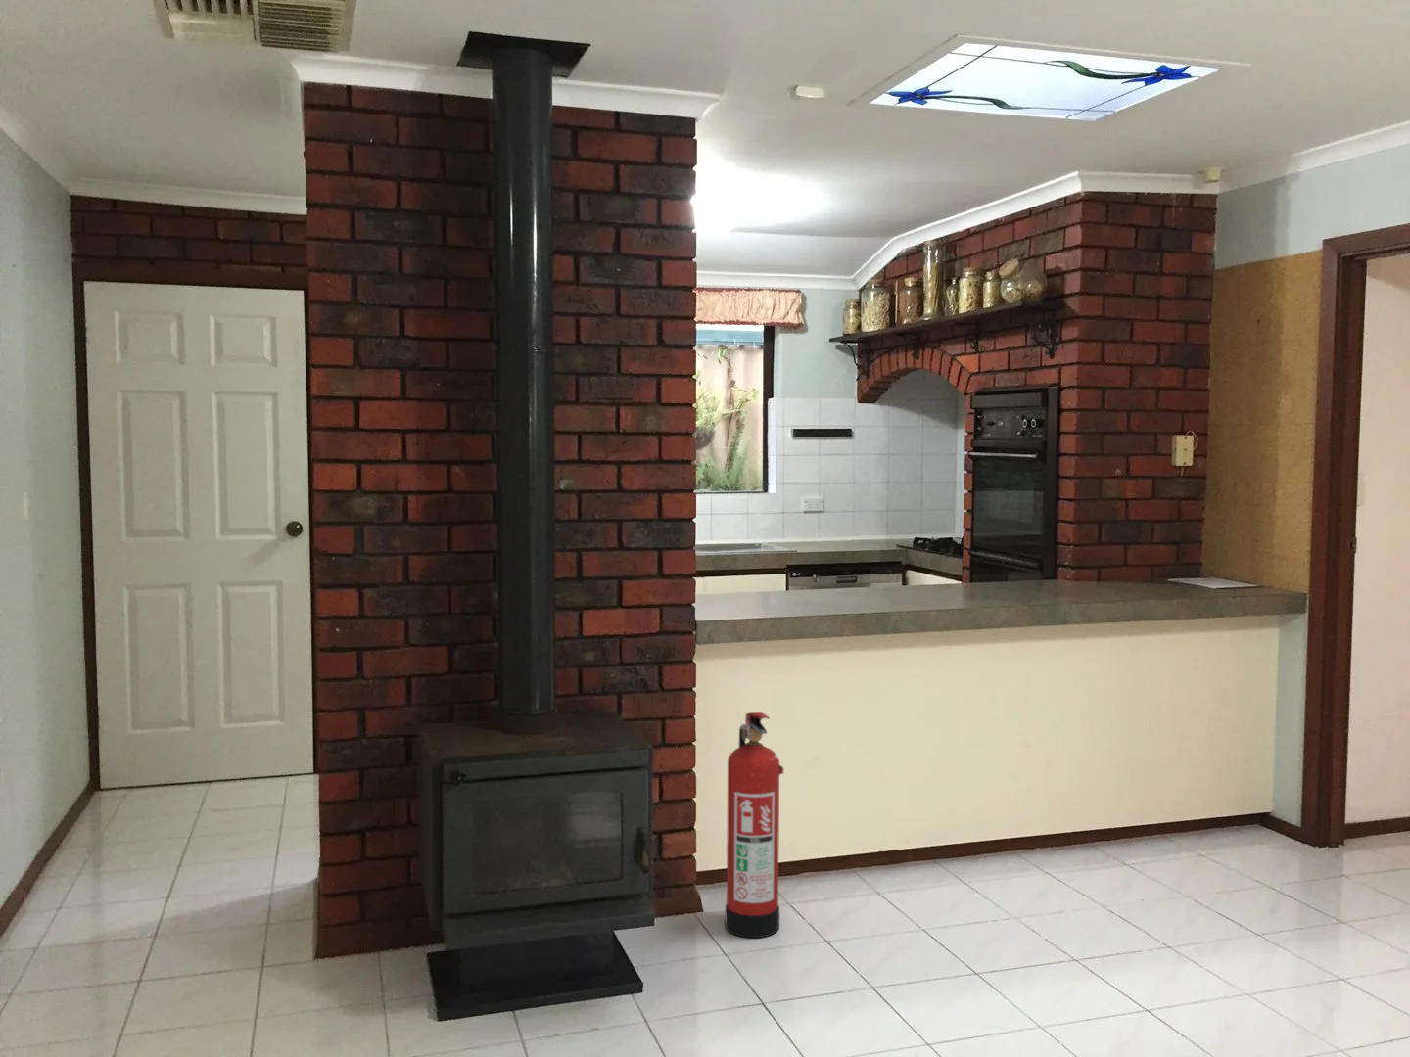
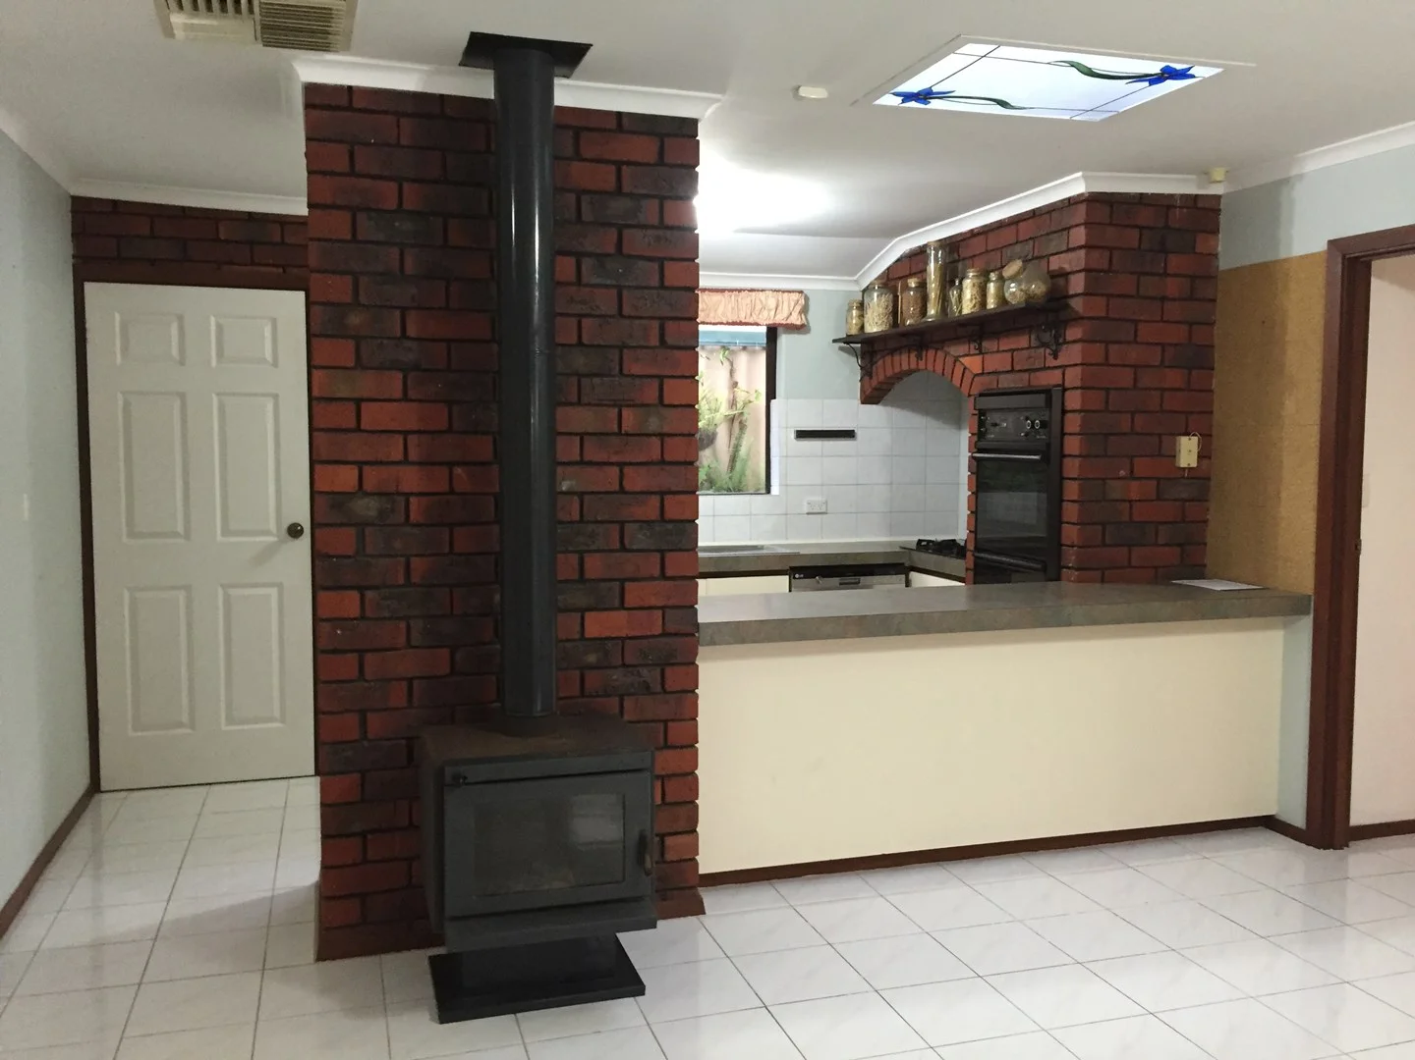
- fire extinguisher [725,712,784,938]
